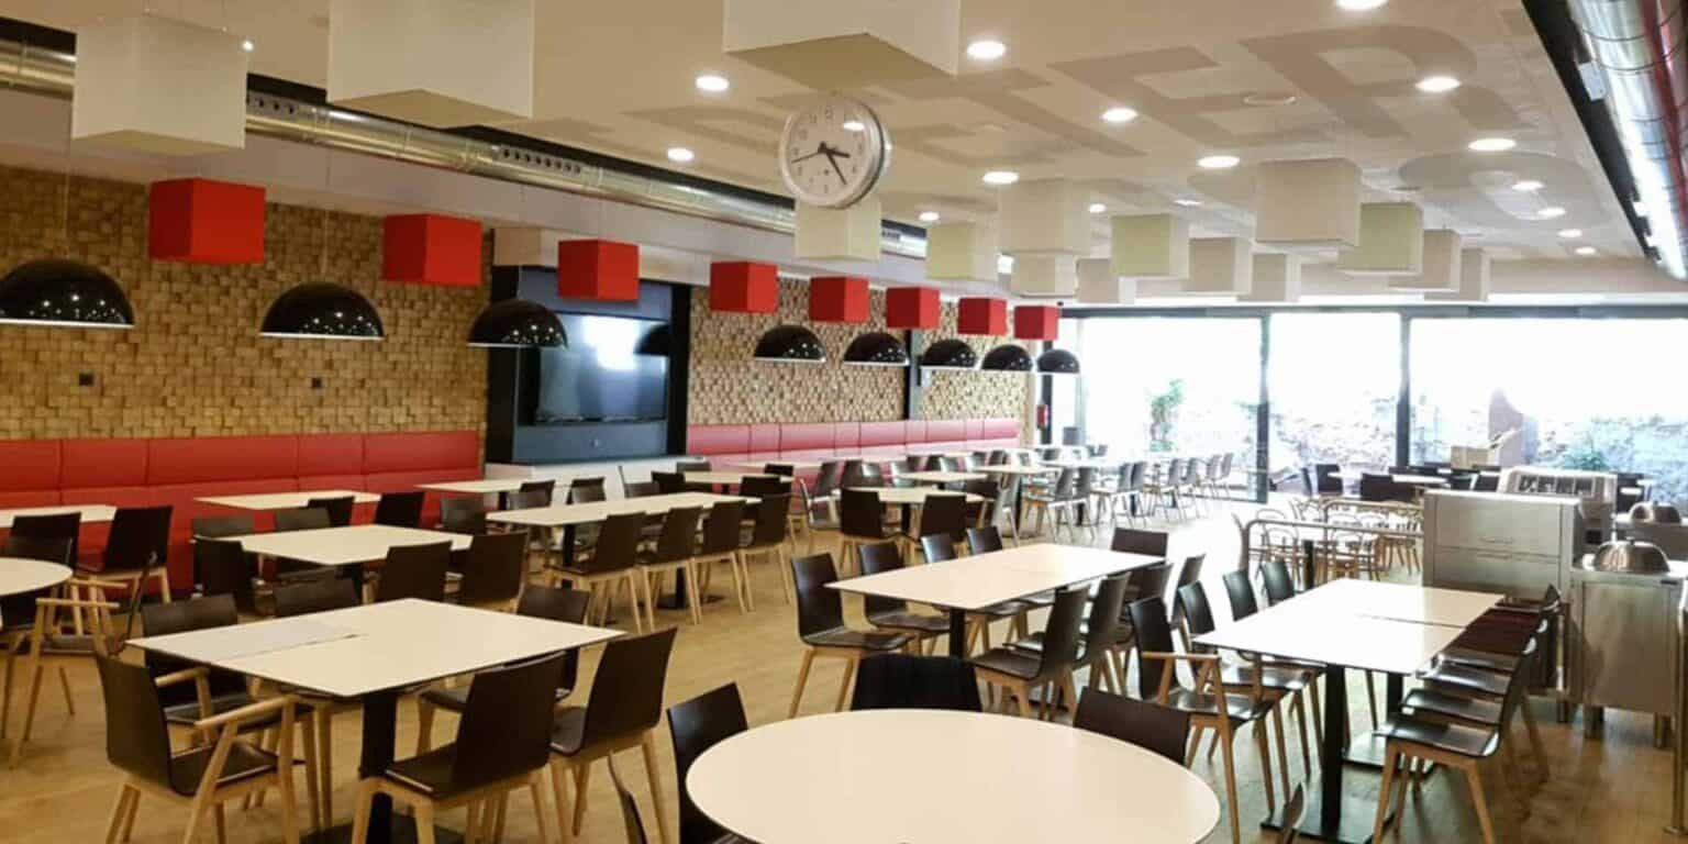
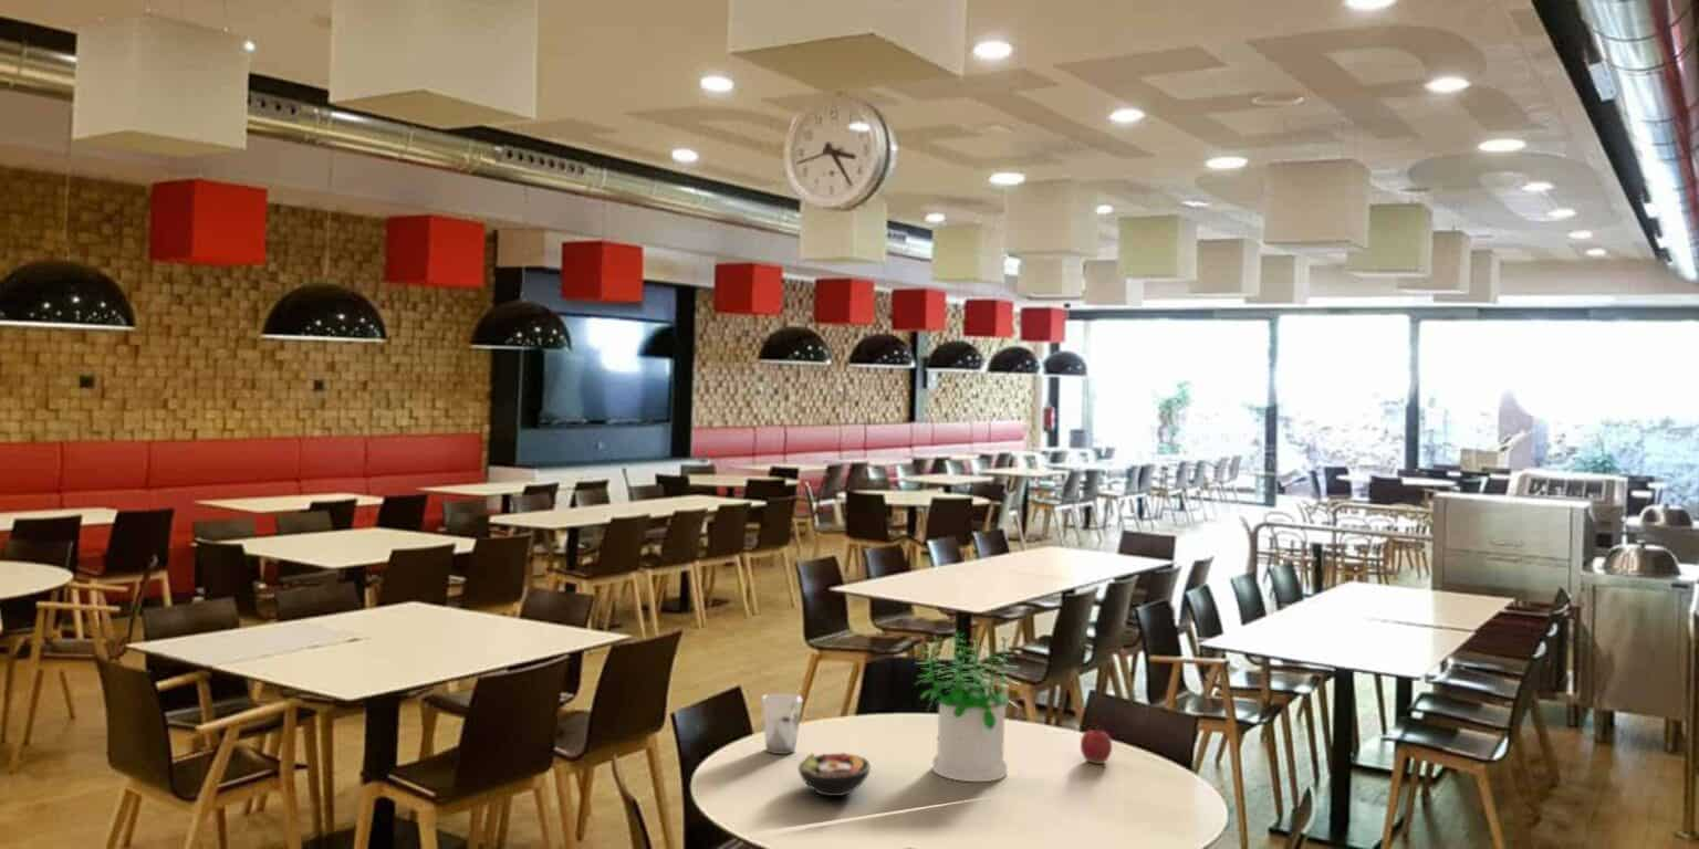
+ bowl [798,752,872,797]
+ potted plant [915,630,1022,783]
+ drinking glass [761,692,804,755]
+ apple [1080,722,1113,765]
